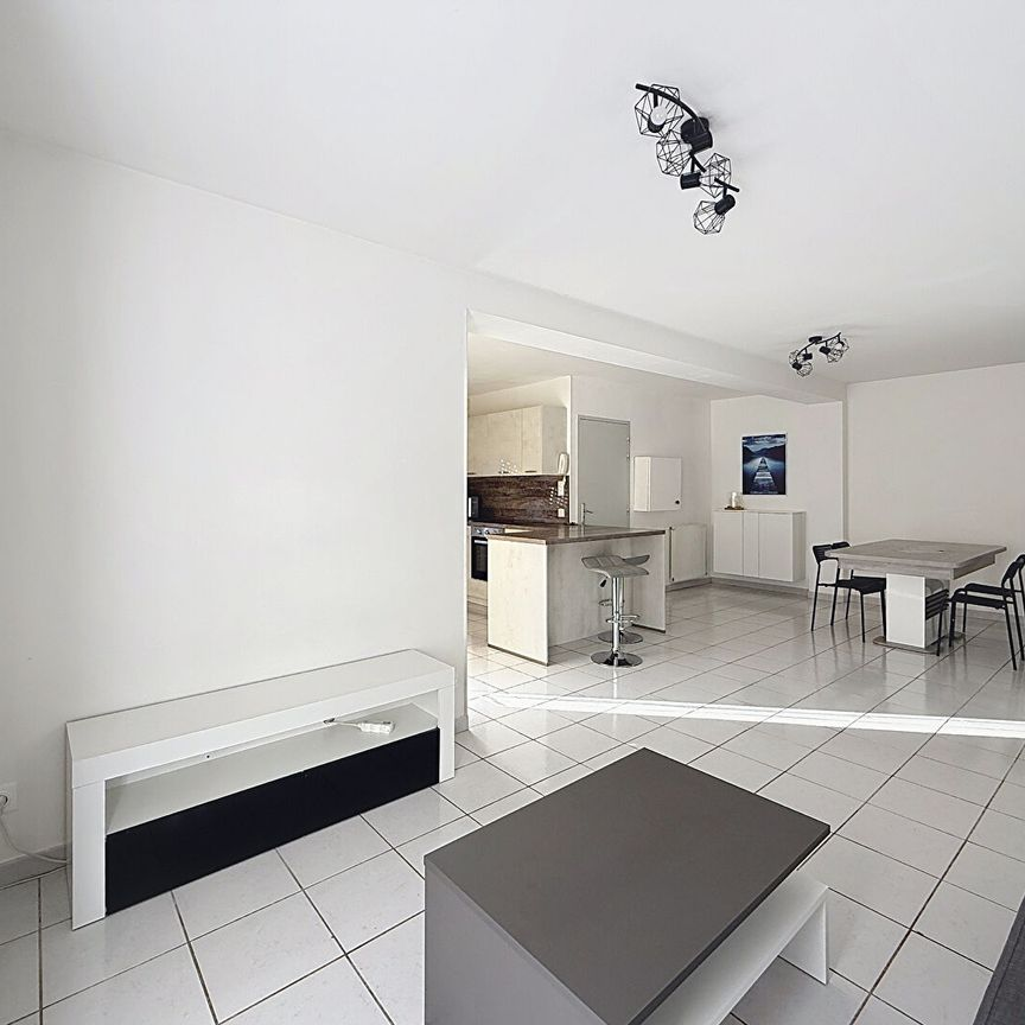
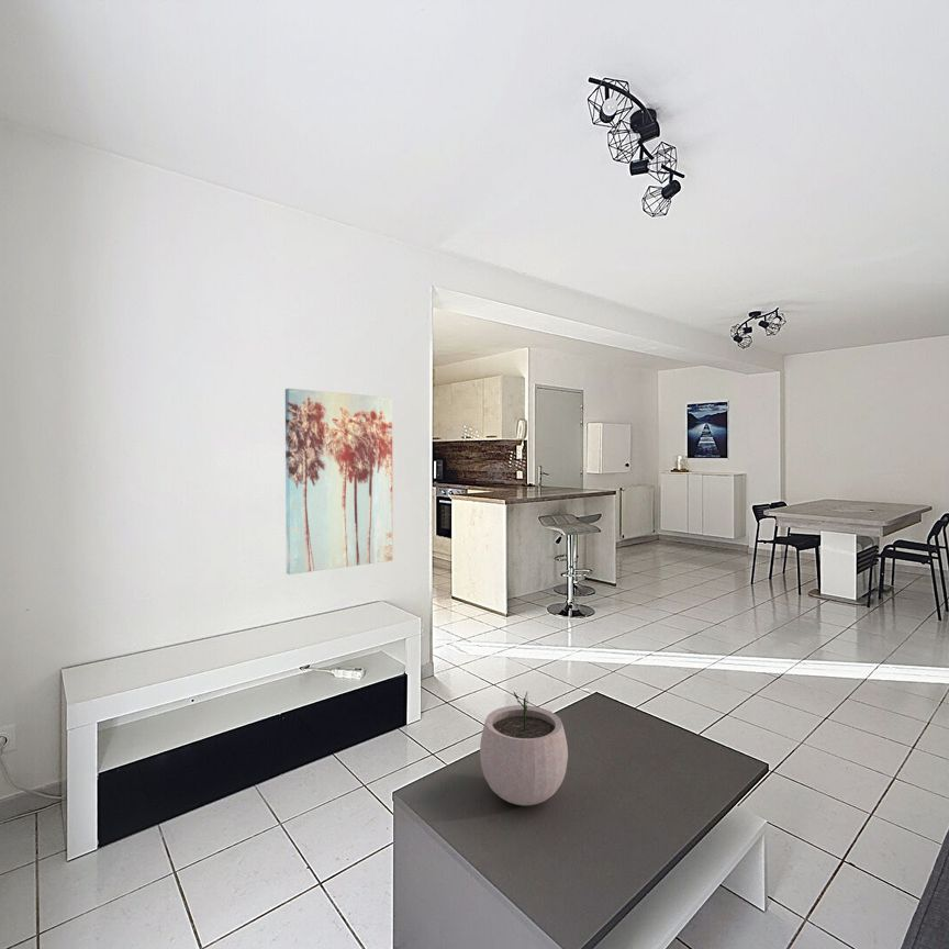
+ wall art [284,388,393,576]
+ plant pot [479,691,569,806]
